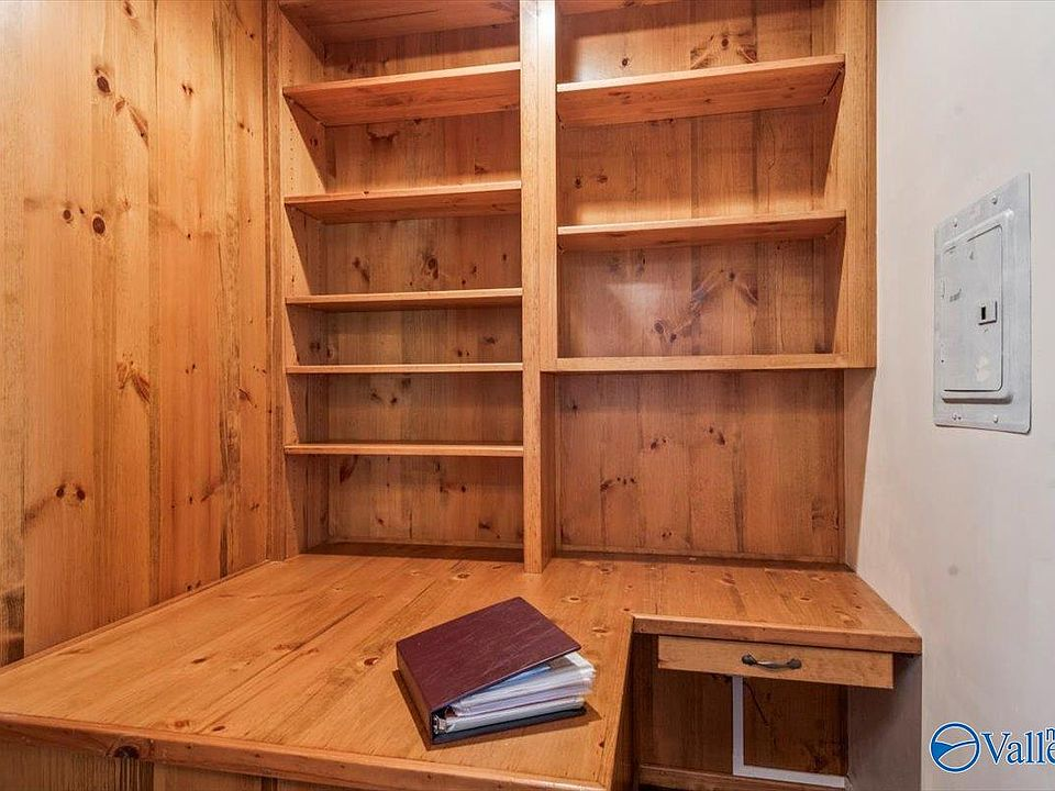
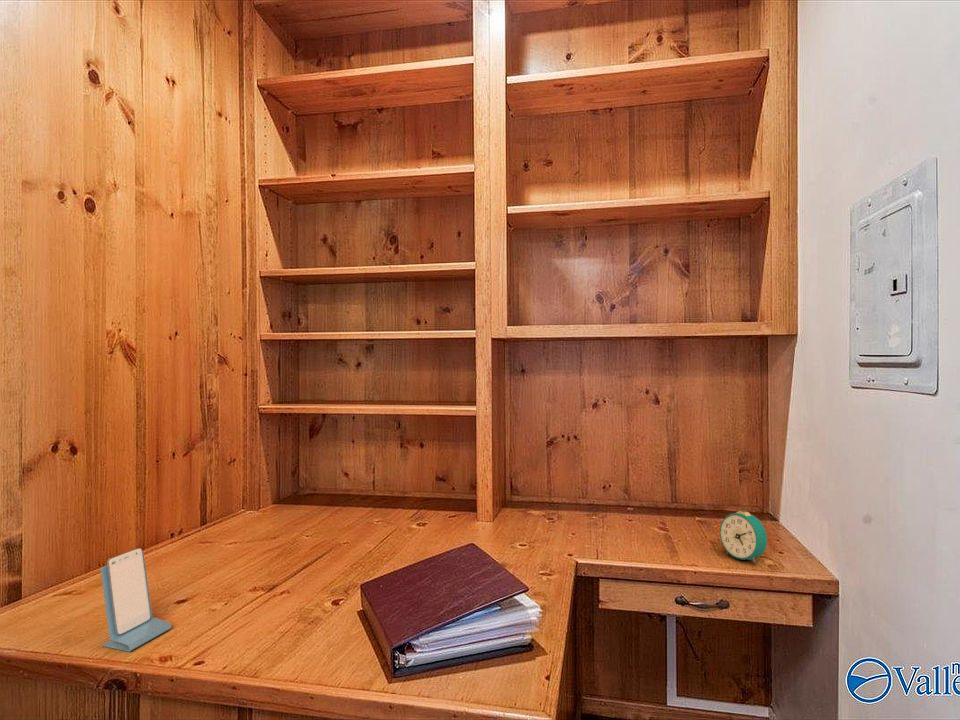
+ alarm clock [719,509,768,566]
+ smartphone [99,548,172,653]
